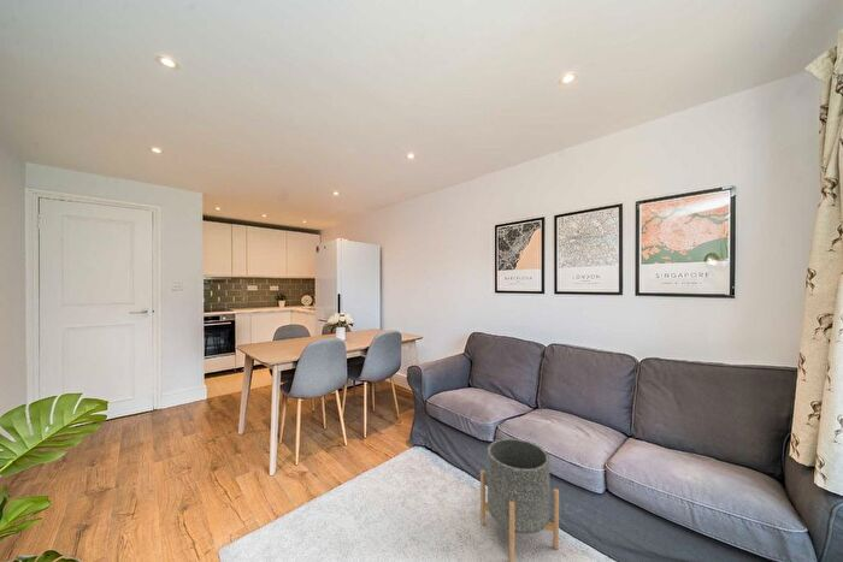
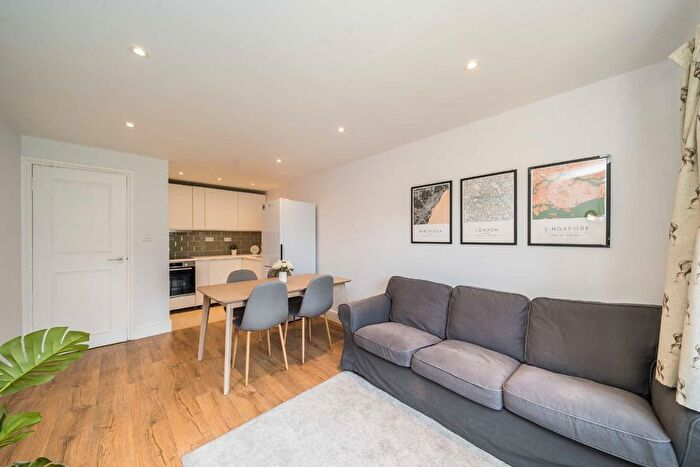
- planter [479,437,560,562]
